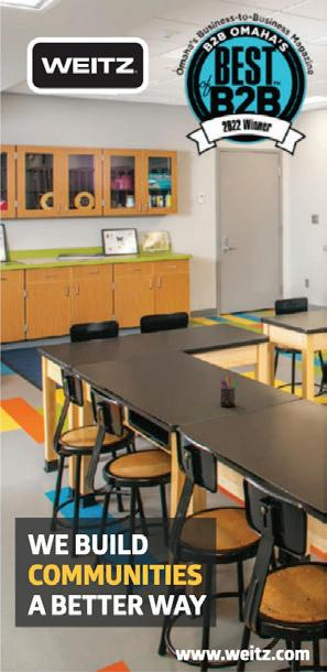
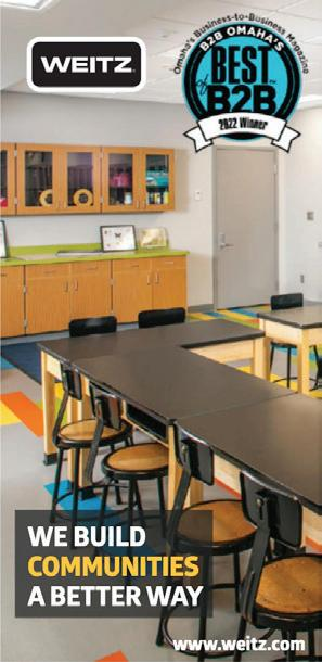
- pen holder [219,376,240,408]
